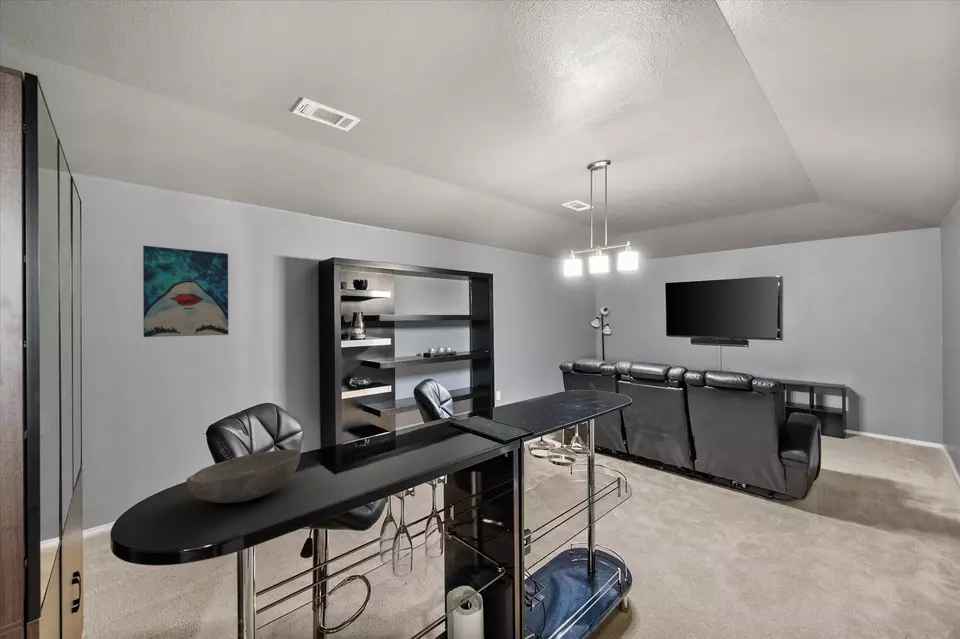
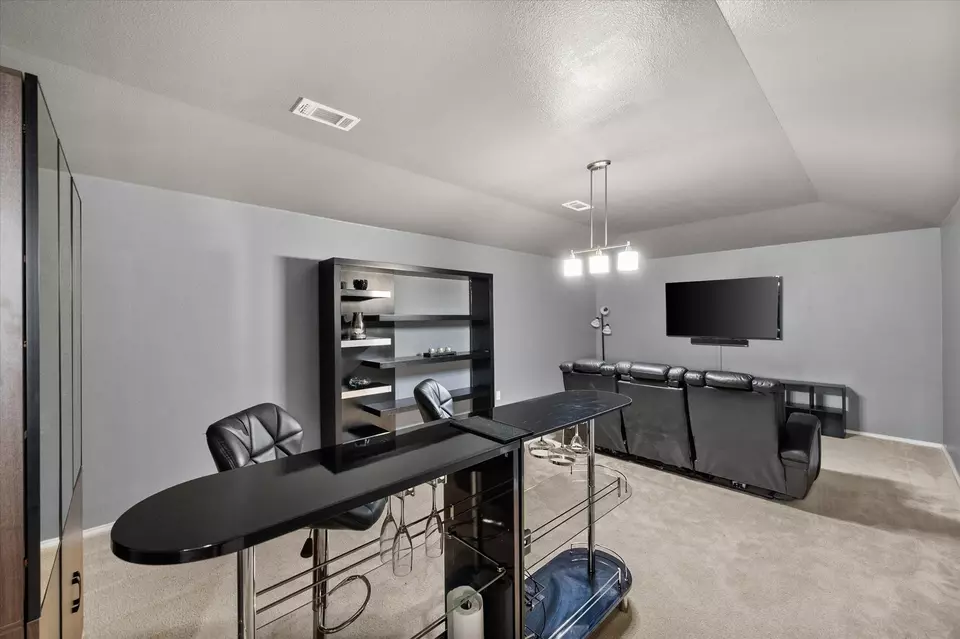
- bowl [185,448,301,504]
- wall art [142,245,229,338]
